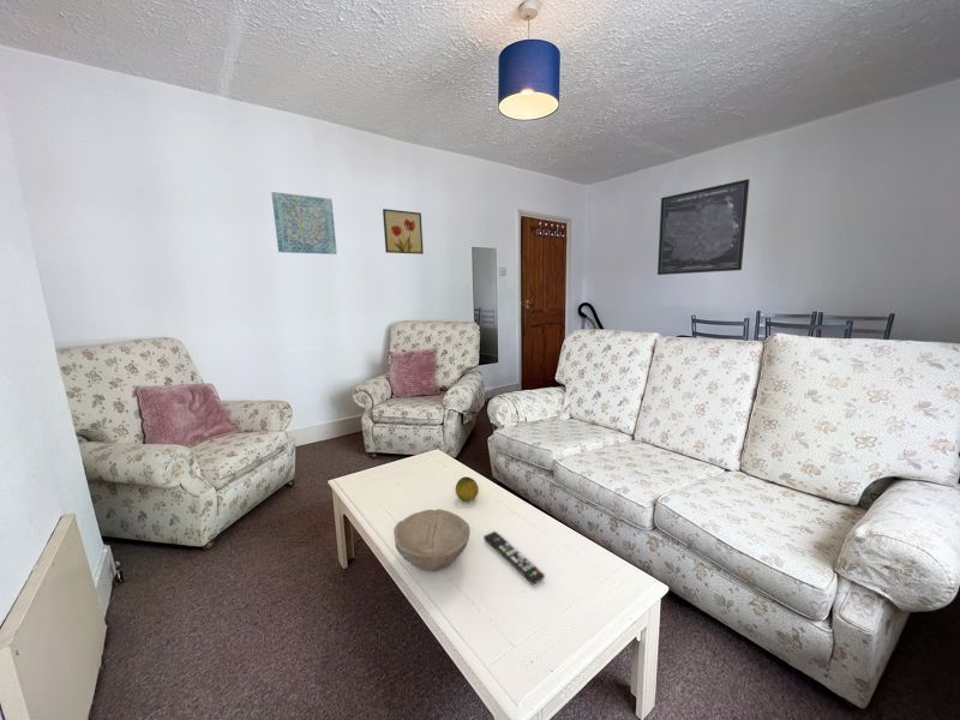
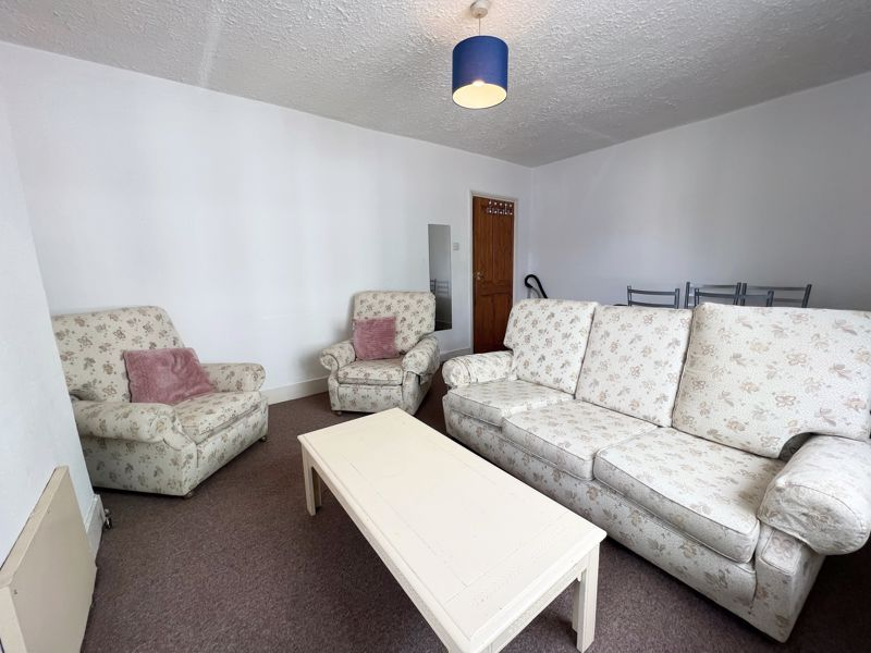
- wall art [656,178,751,276]
- fruit [455,475,480,503]
- remote control [482,530,546,586]
- bowl [392,508,472,572]
- wall art [382,208,425,256]
- wall art [270,191,338,256]
